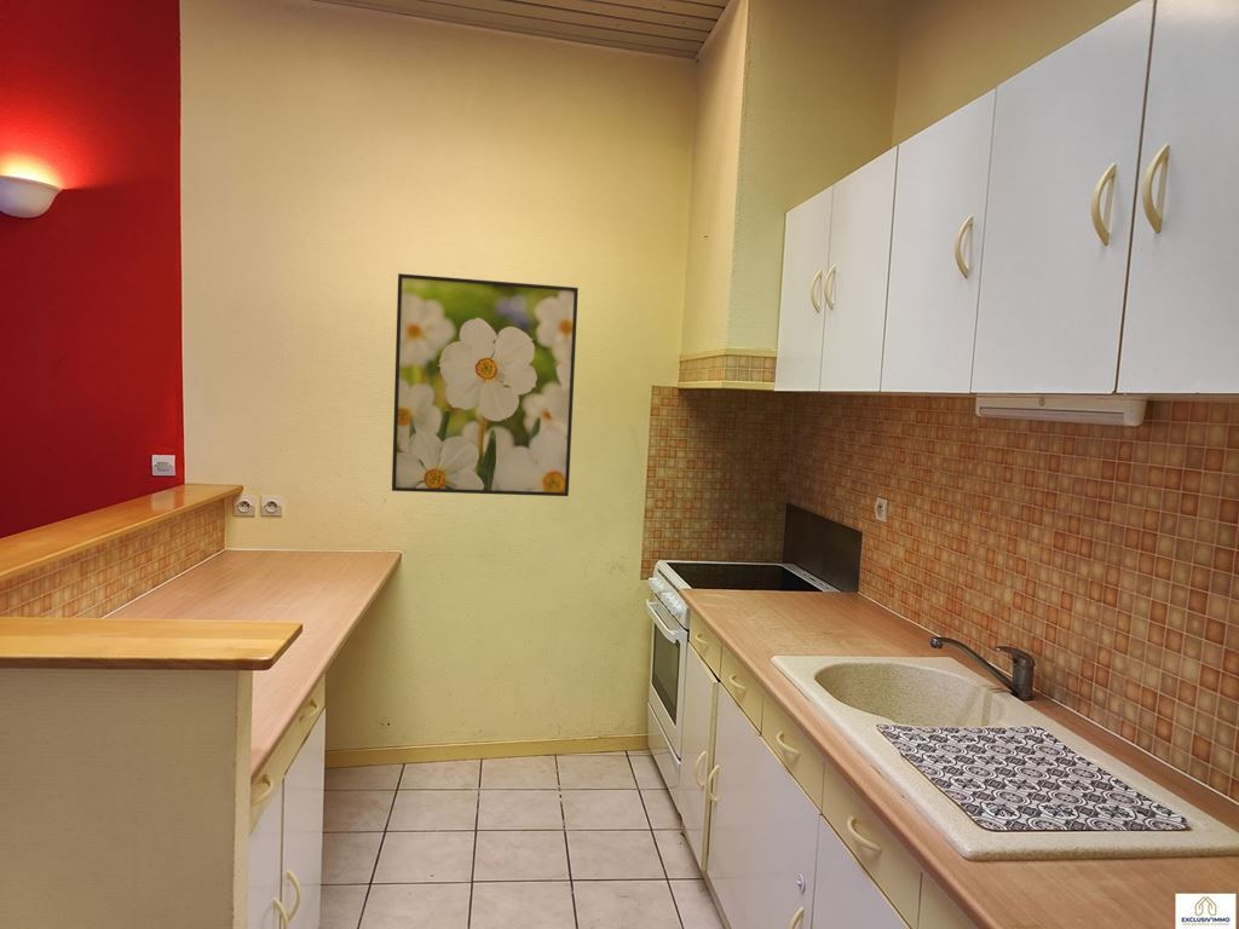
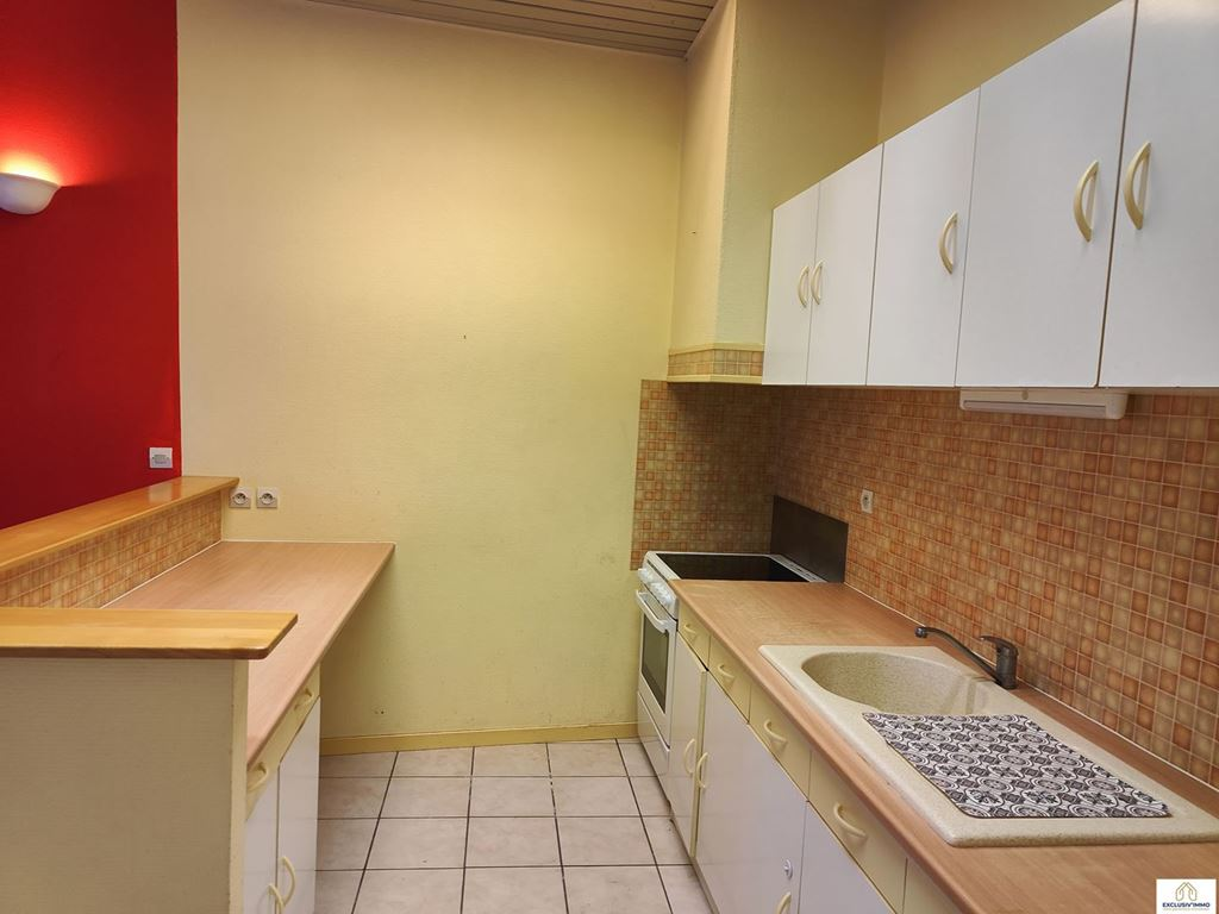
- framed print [391,272,580,497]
